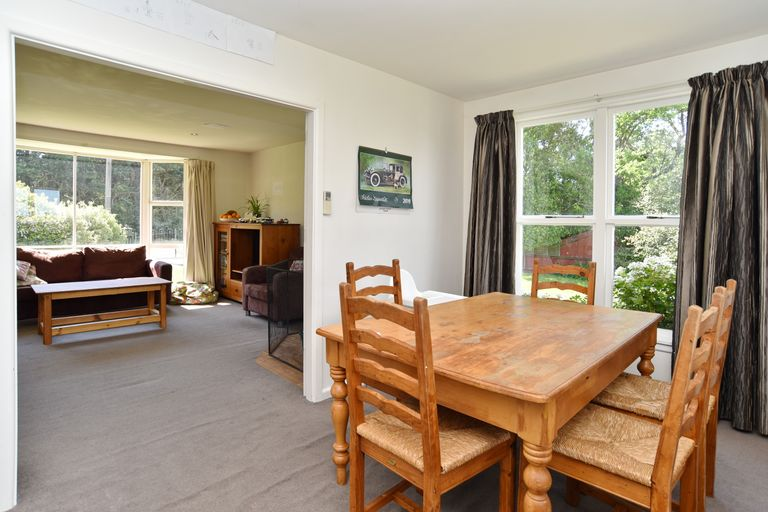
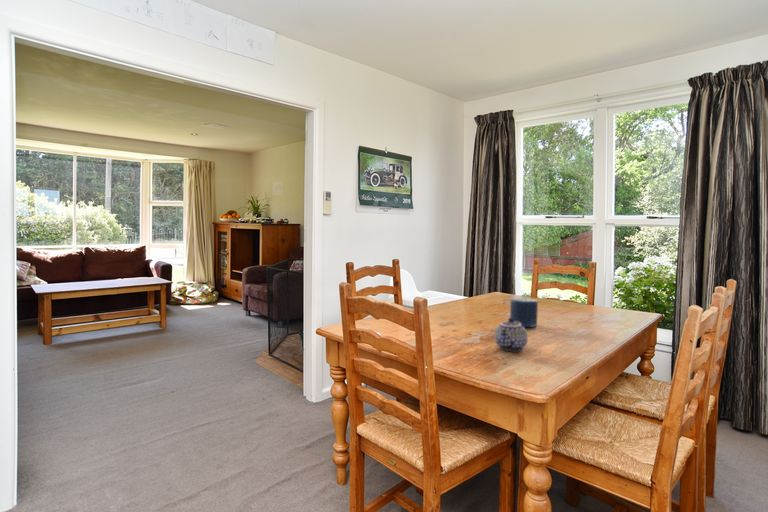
+ candle [509,298,539,328]
+ teapot [493,317,529,352]
